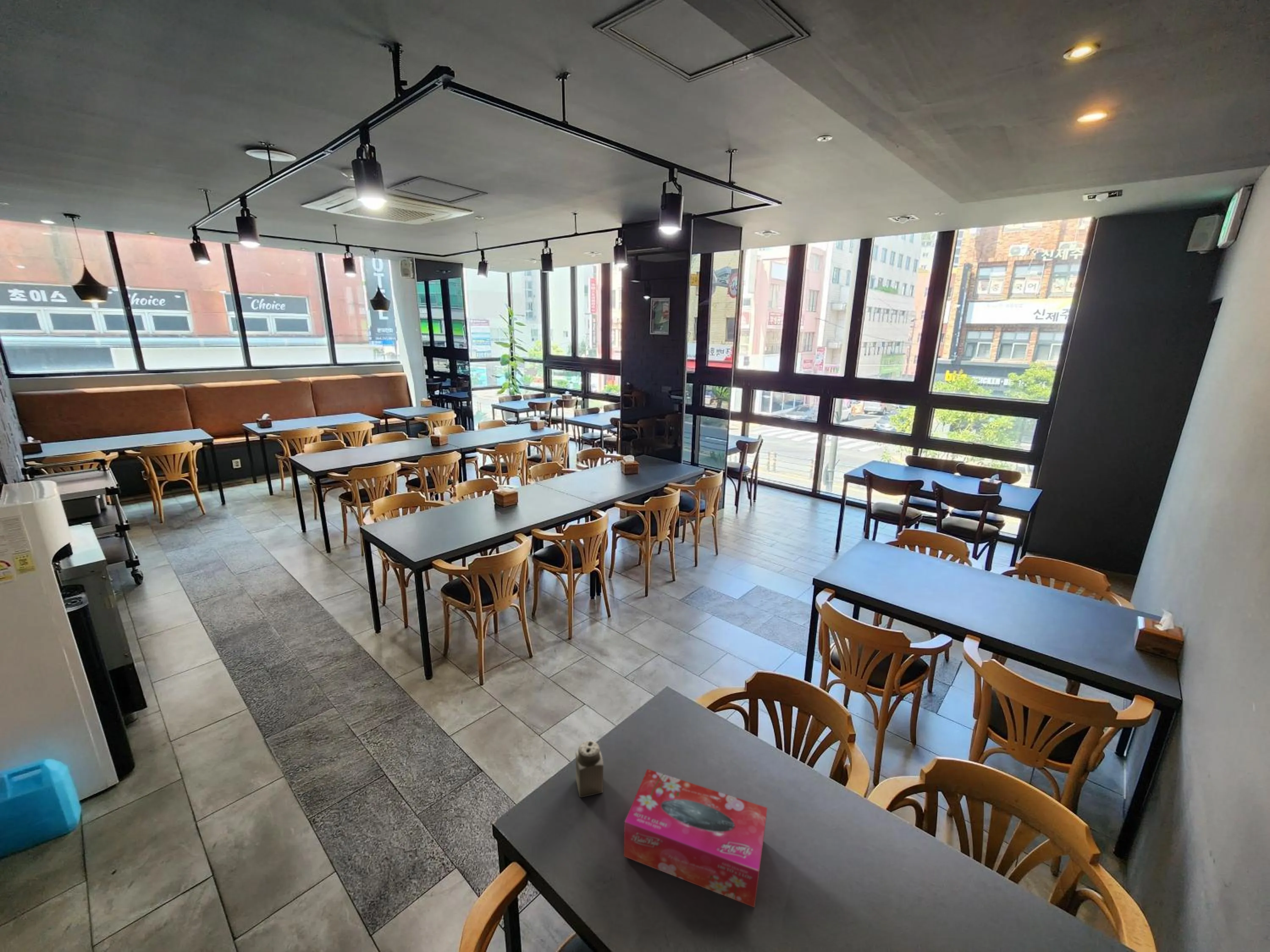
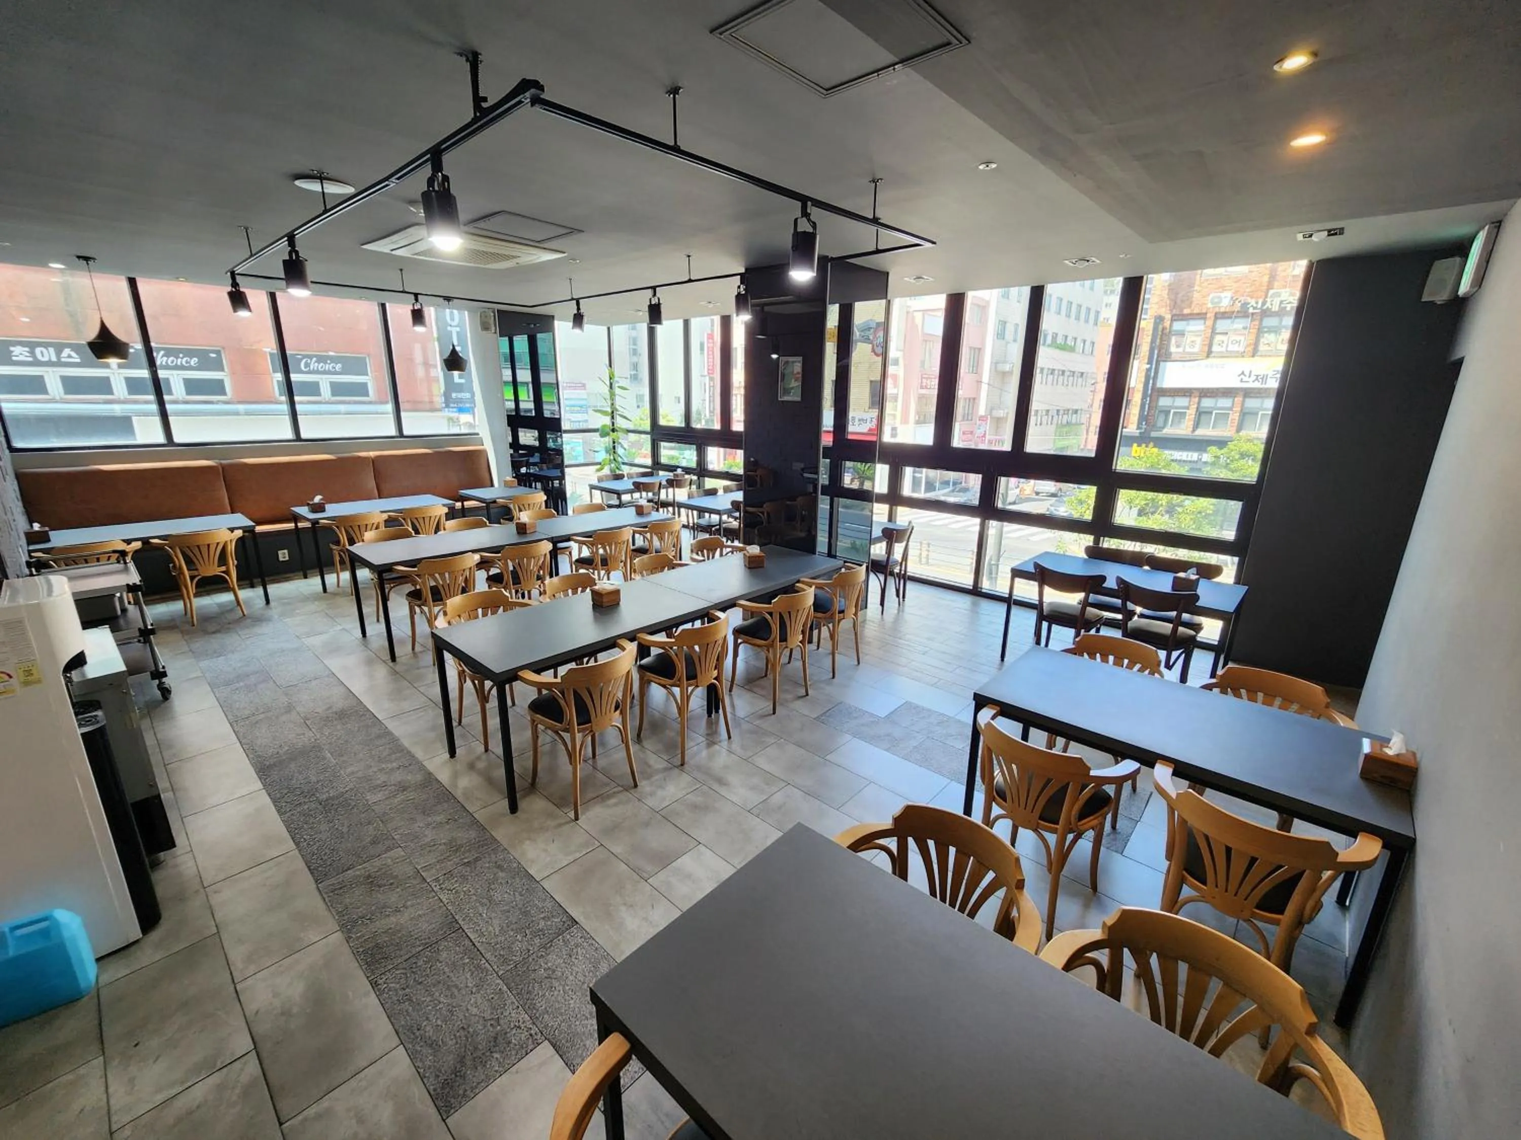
- tissue box [624,768,768,908]
- salt shaker [575,740,604,798]
